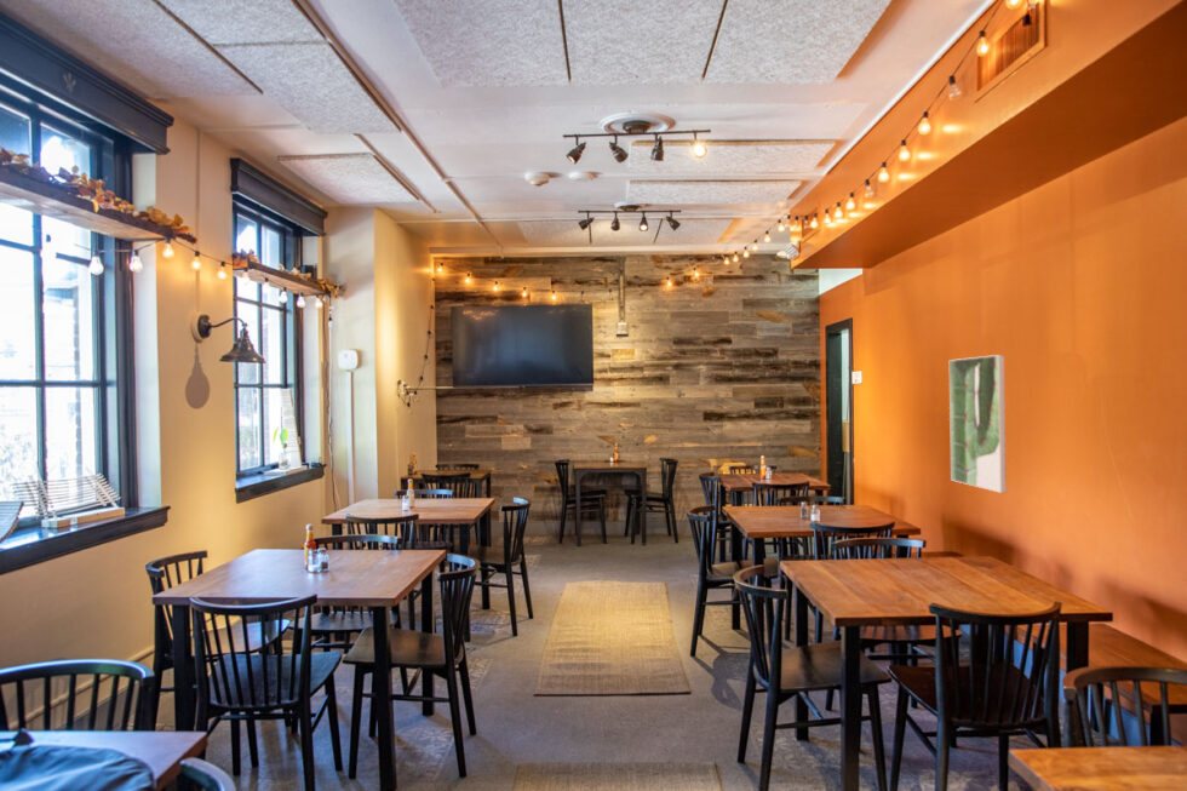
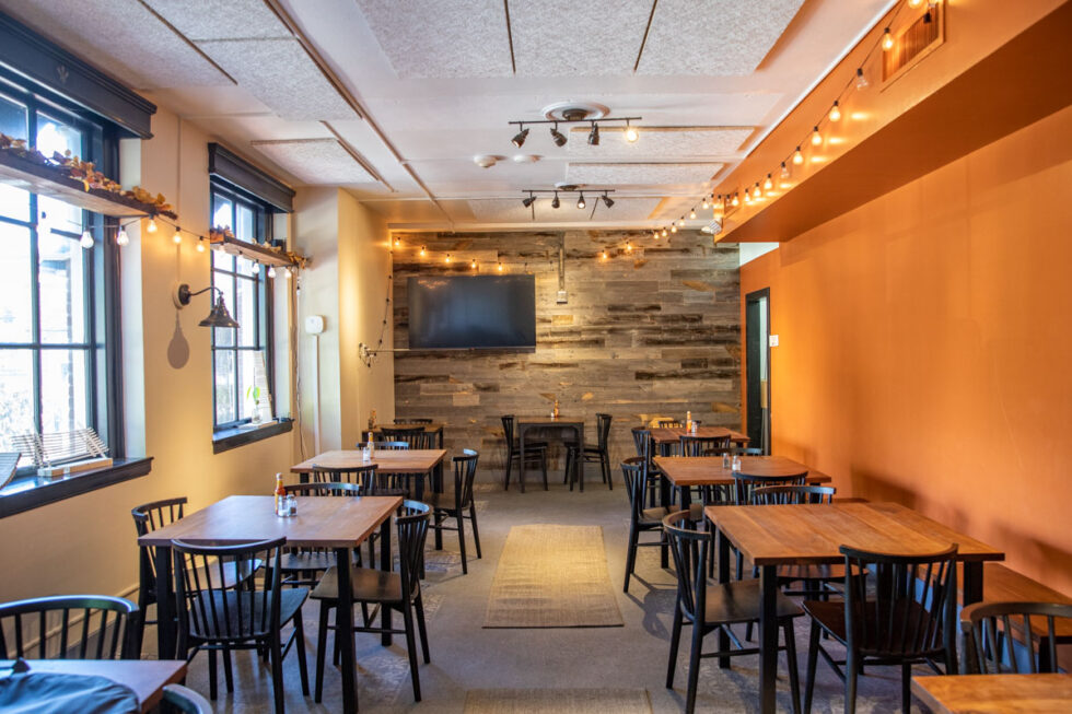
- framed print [948,354,1008,494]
